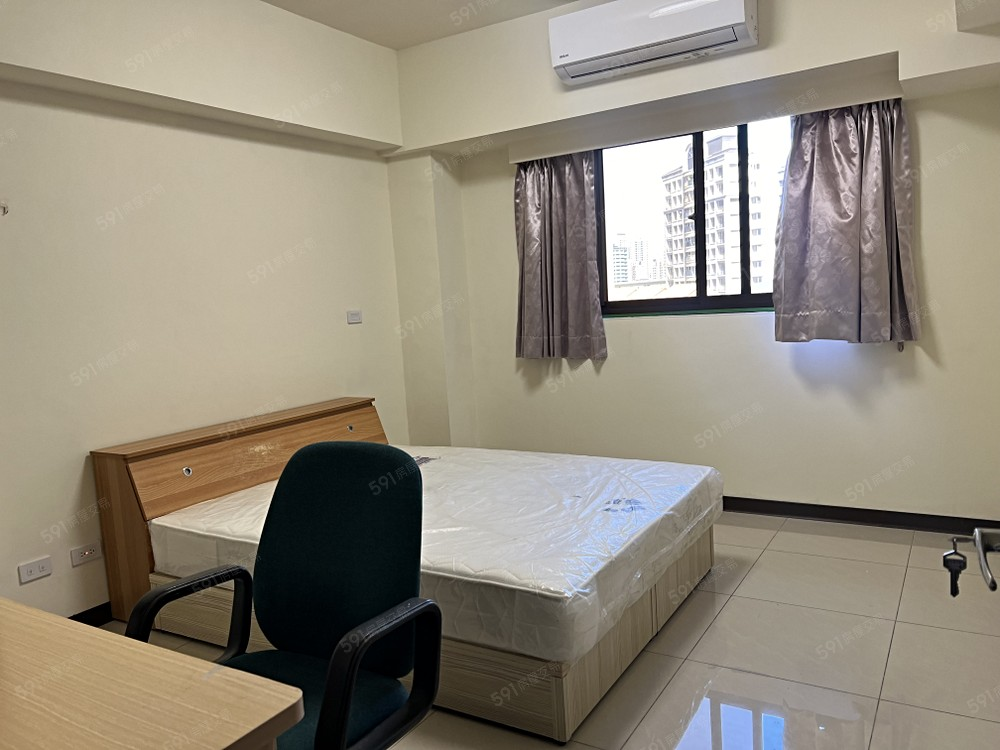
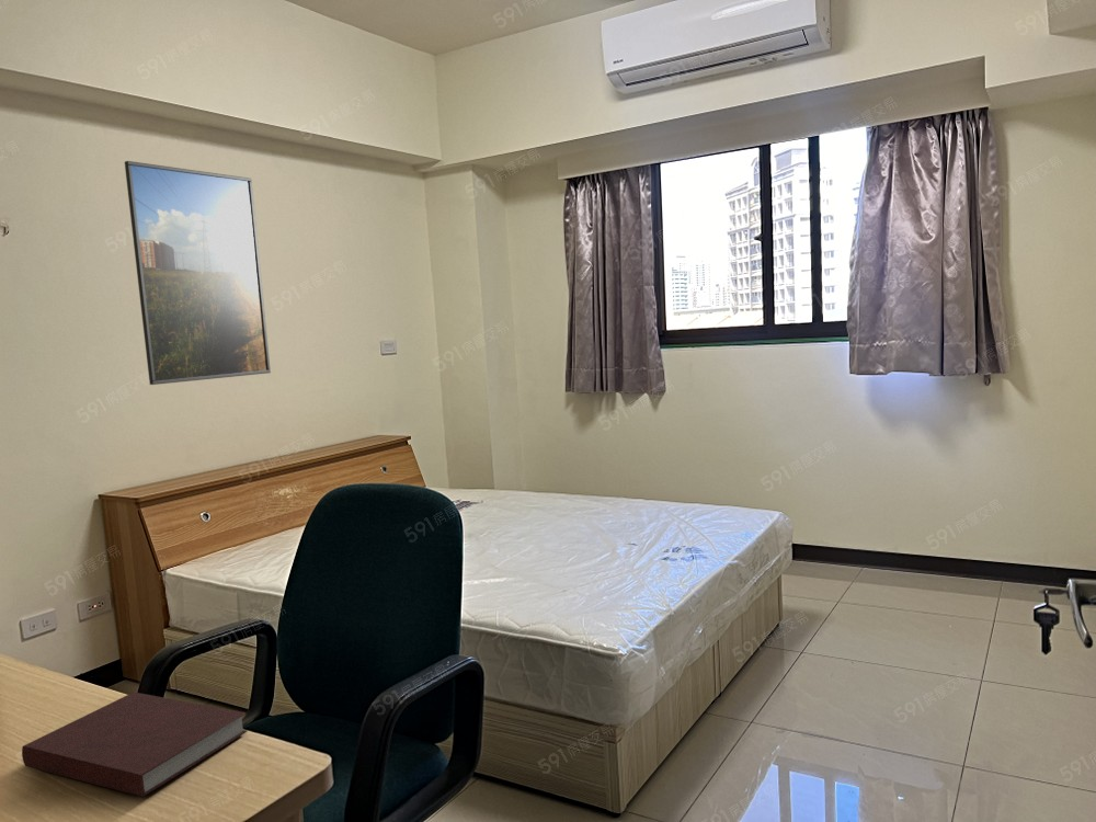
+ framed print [124,160,272,386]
+ notebook [21,692,248,798]
